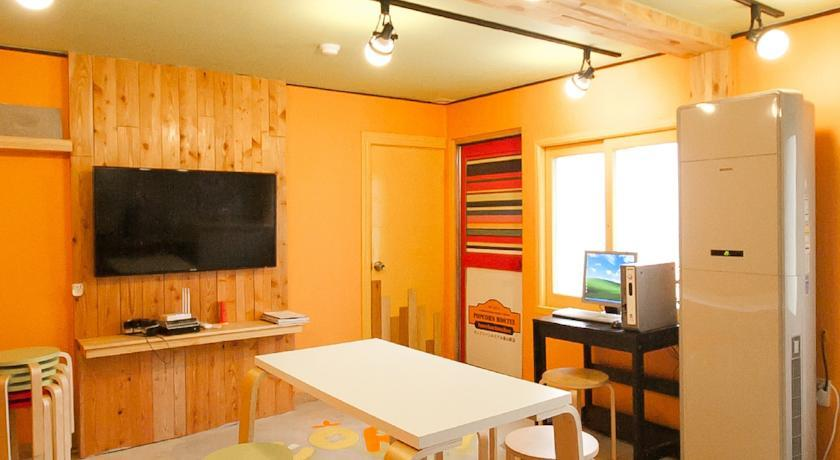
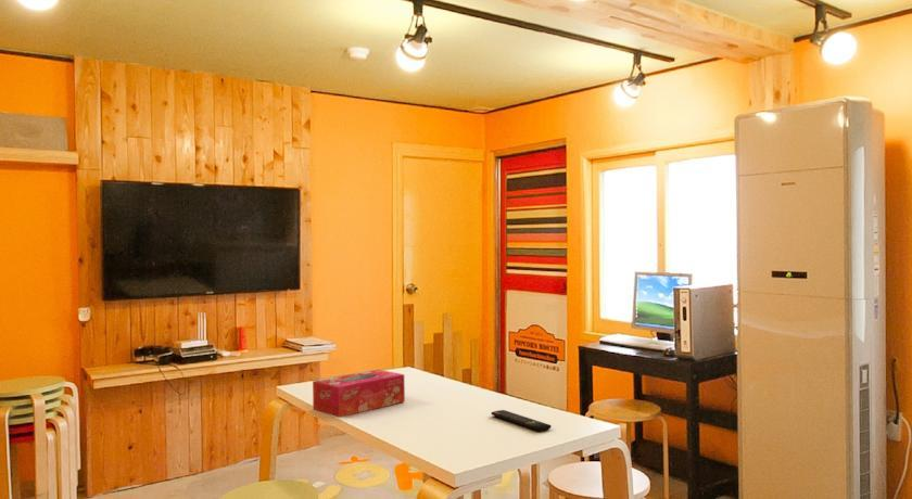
+ tissue box [312,369,406,419]
+ remote control [491,409,553,433]
